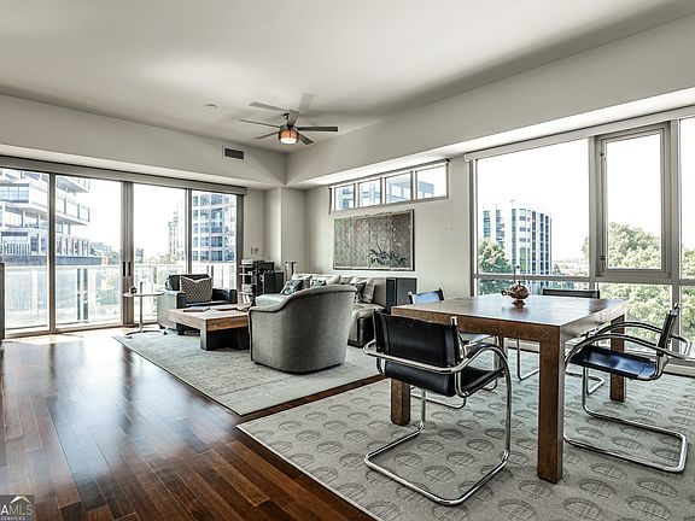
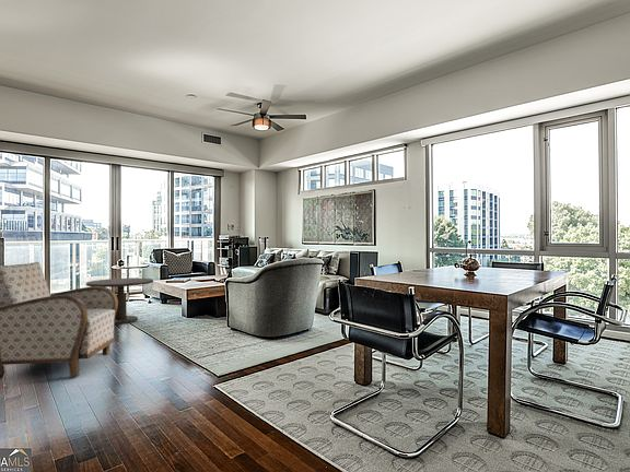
+ side table [85,276,154,326]
+ armchair [0,261,118,380]
